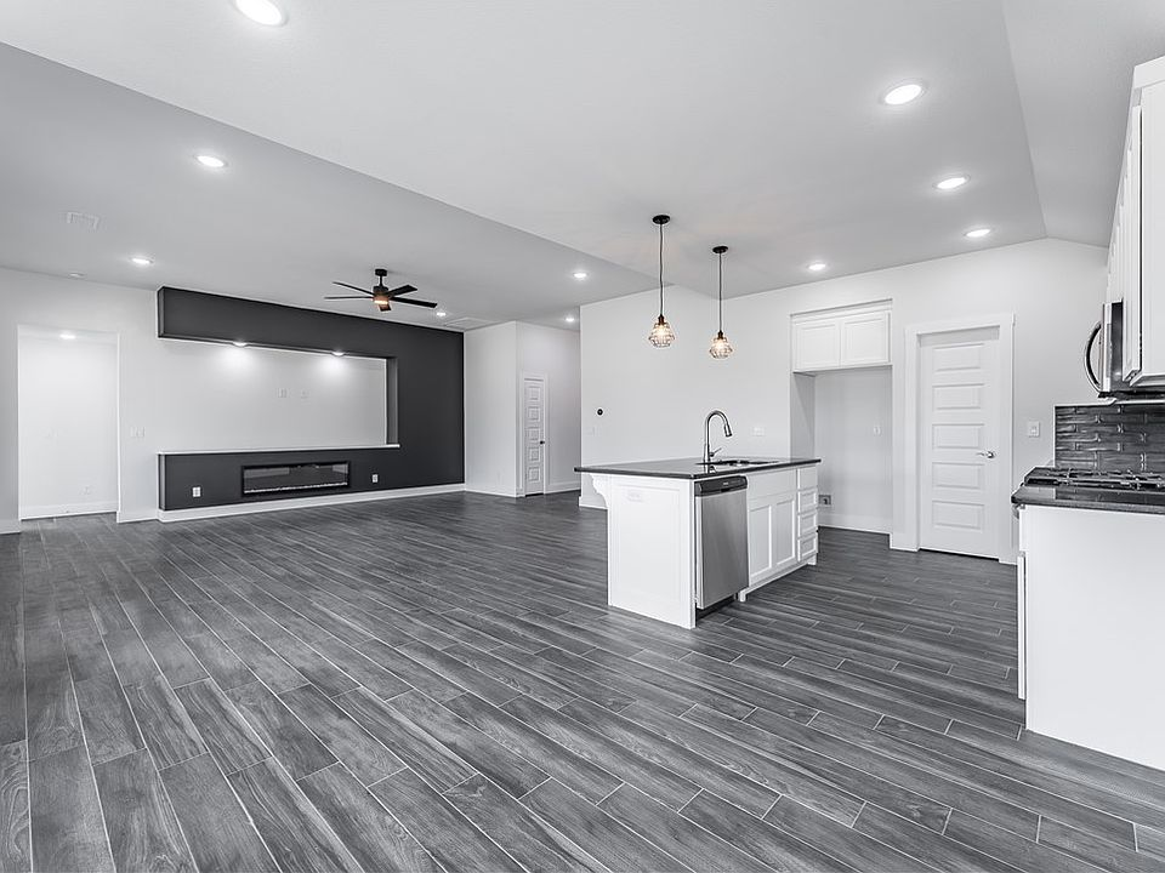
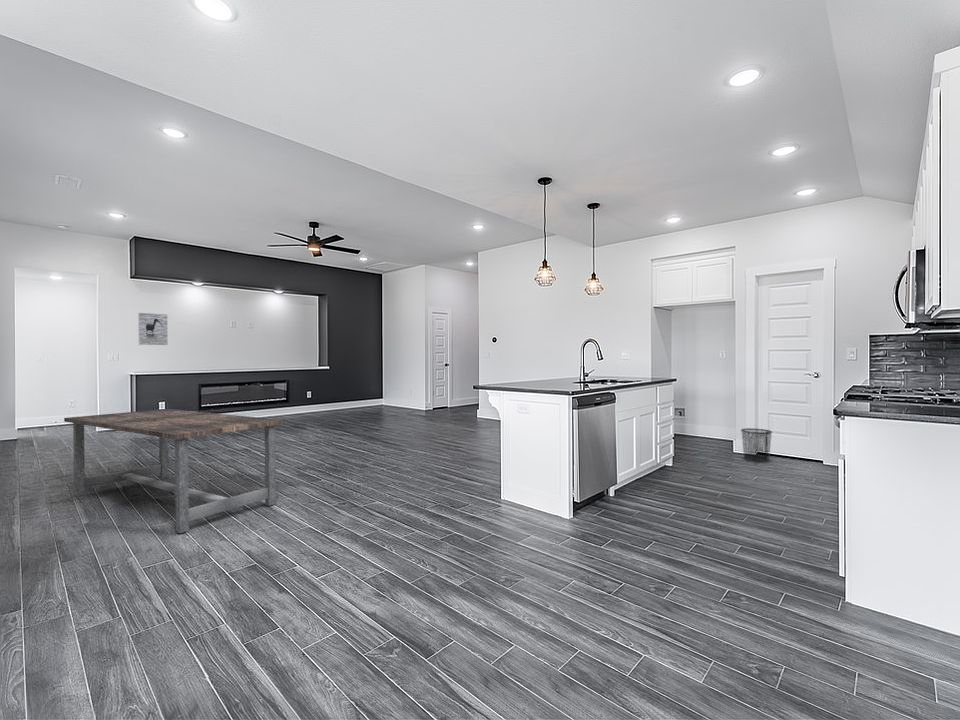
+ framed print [137,312,169,346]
+ dining table [63,408,285,534]
+ waste bin [740,427,773,463]
